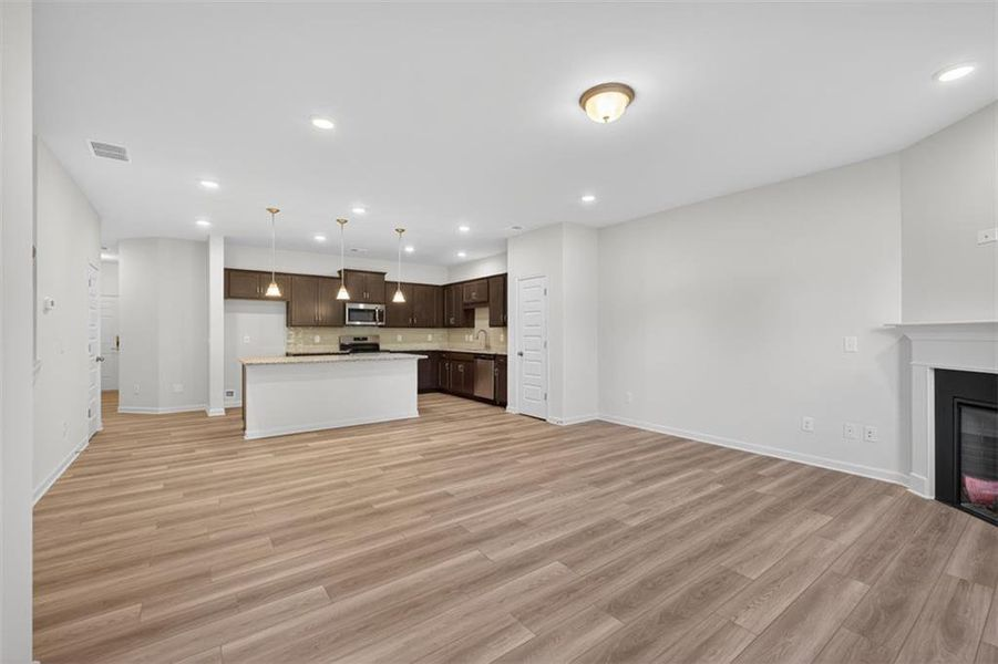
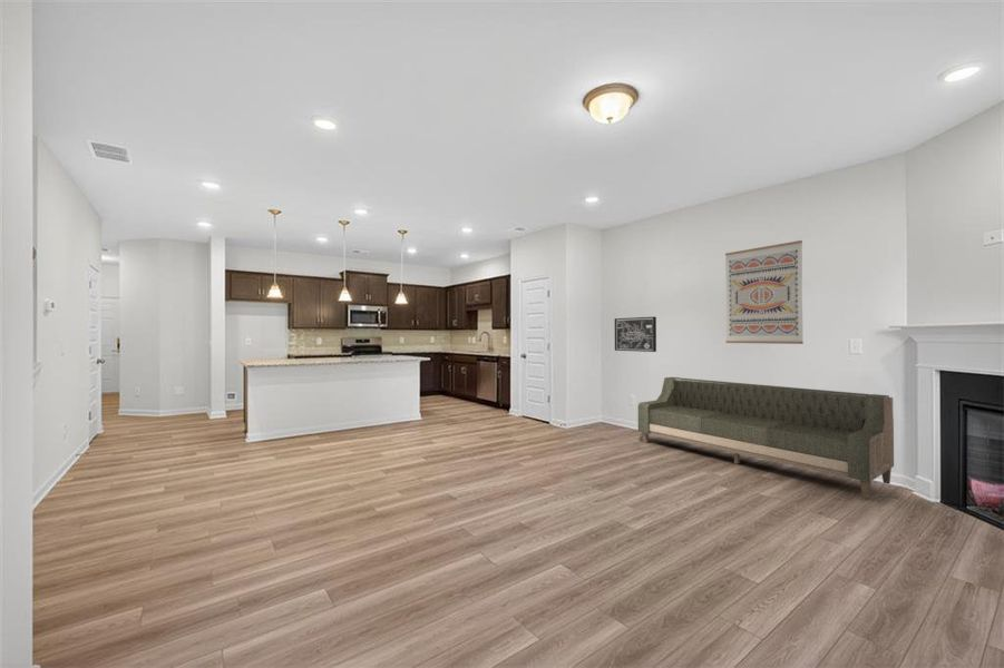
+ wall art [724,239,805,345]
+ sofa [637,376,895,500]
+ wall art [614,316,657,353]
